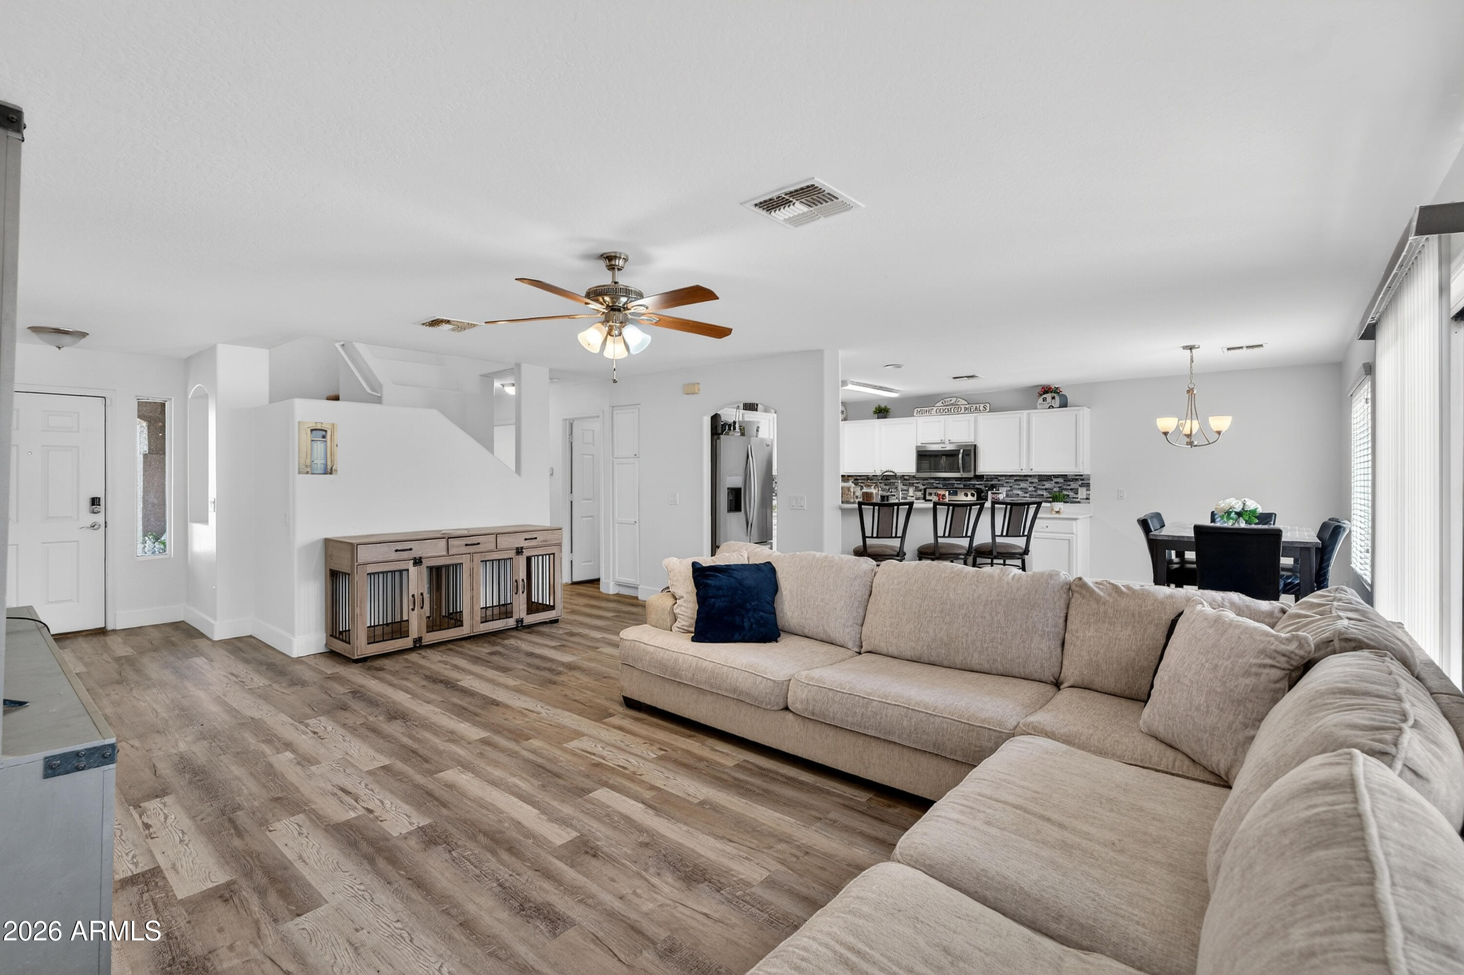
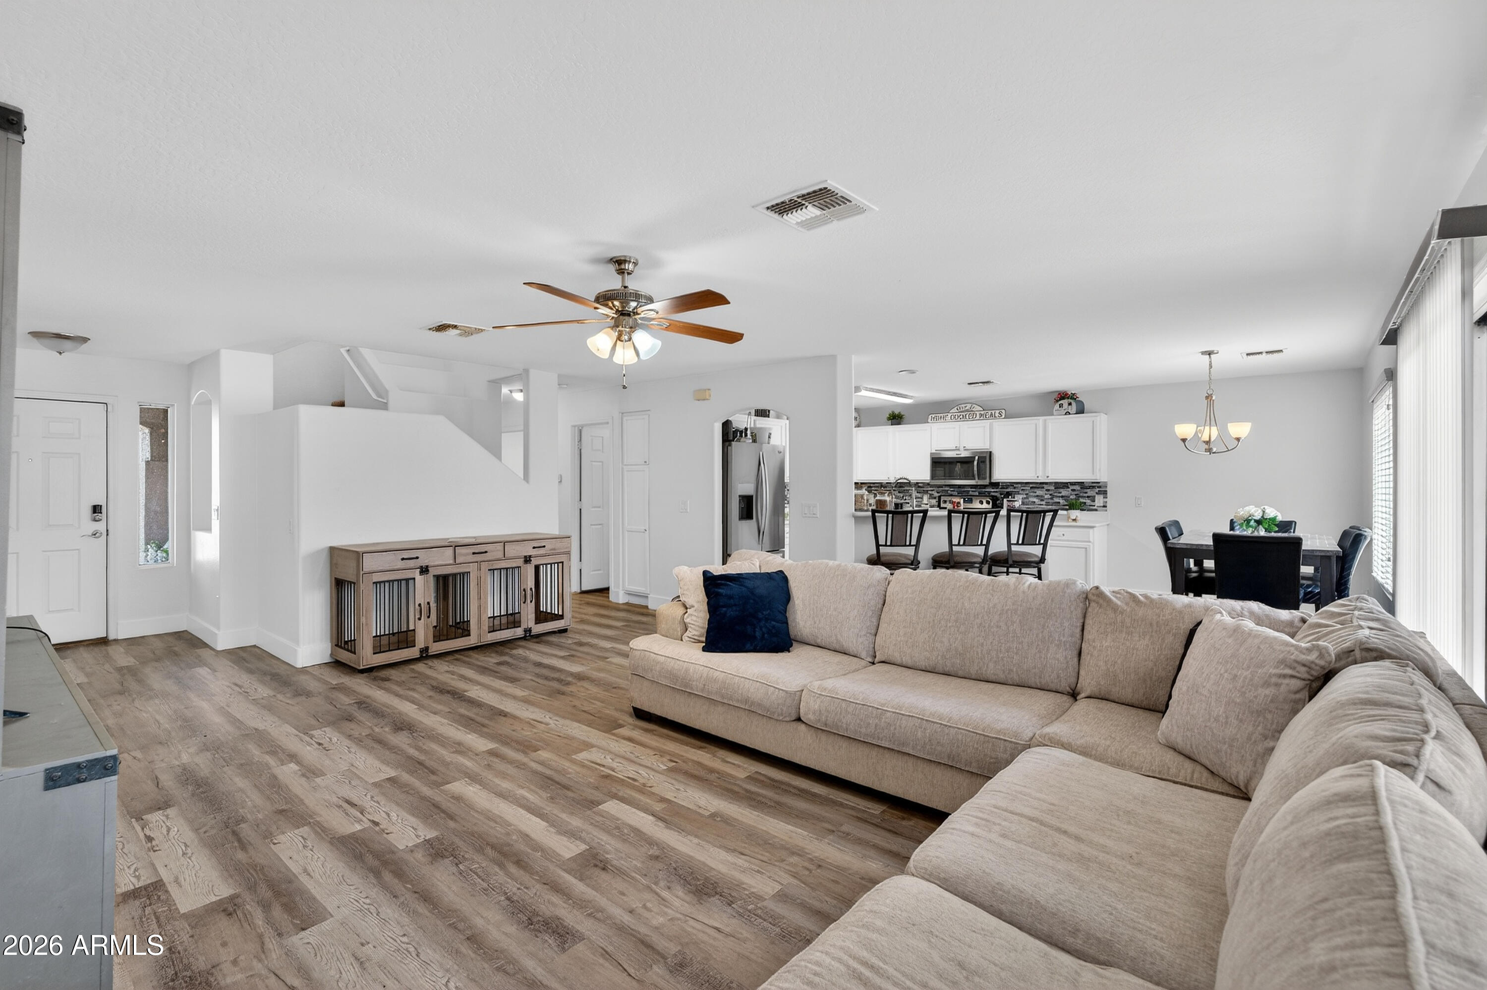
- wall art [297,420,339,476]
